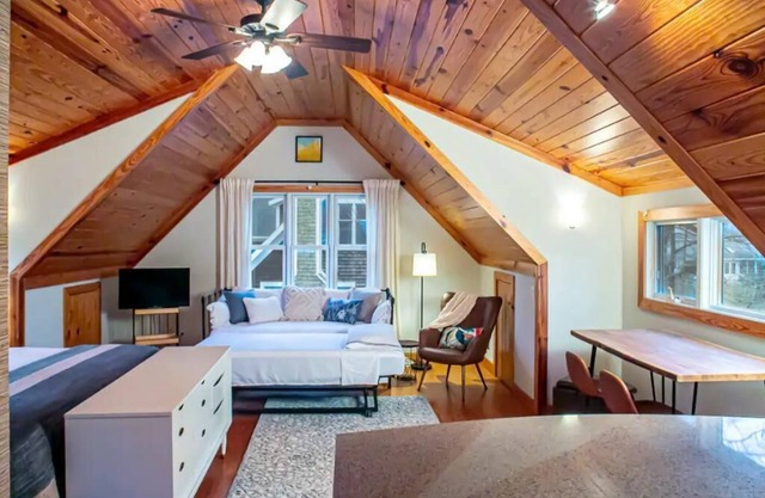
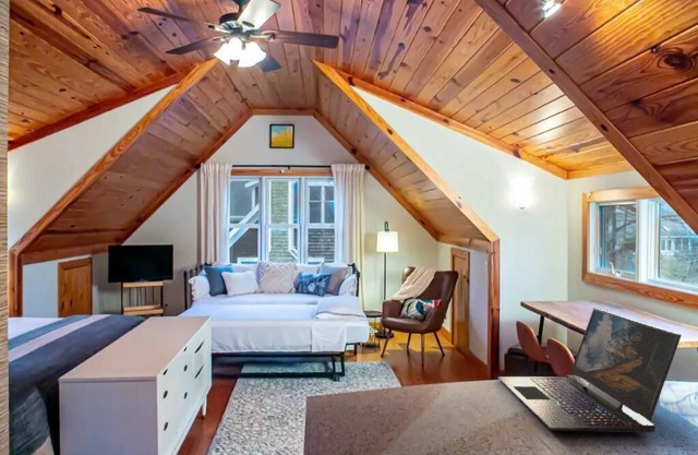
+ laptop [497,307,683,433]
